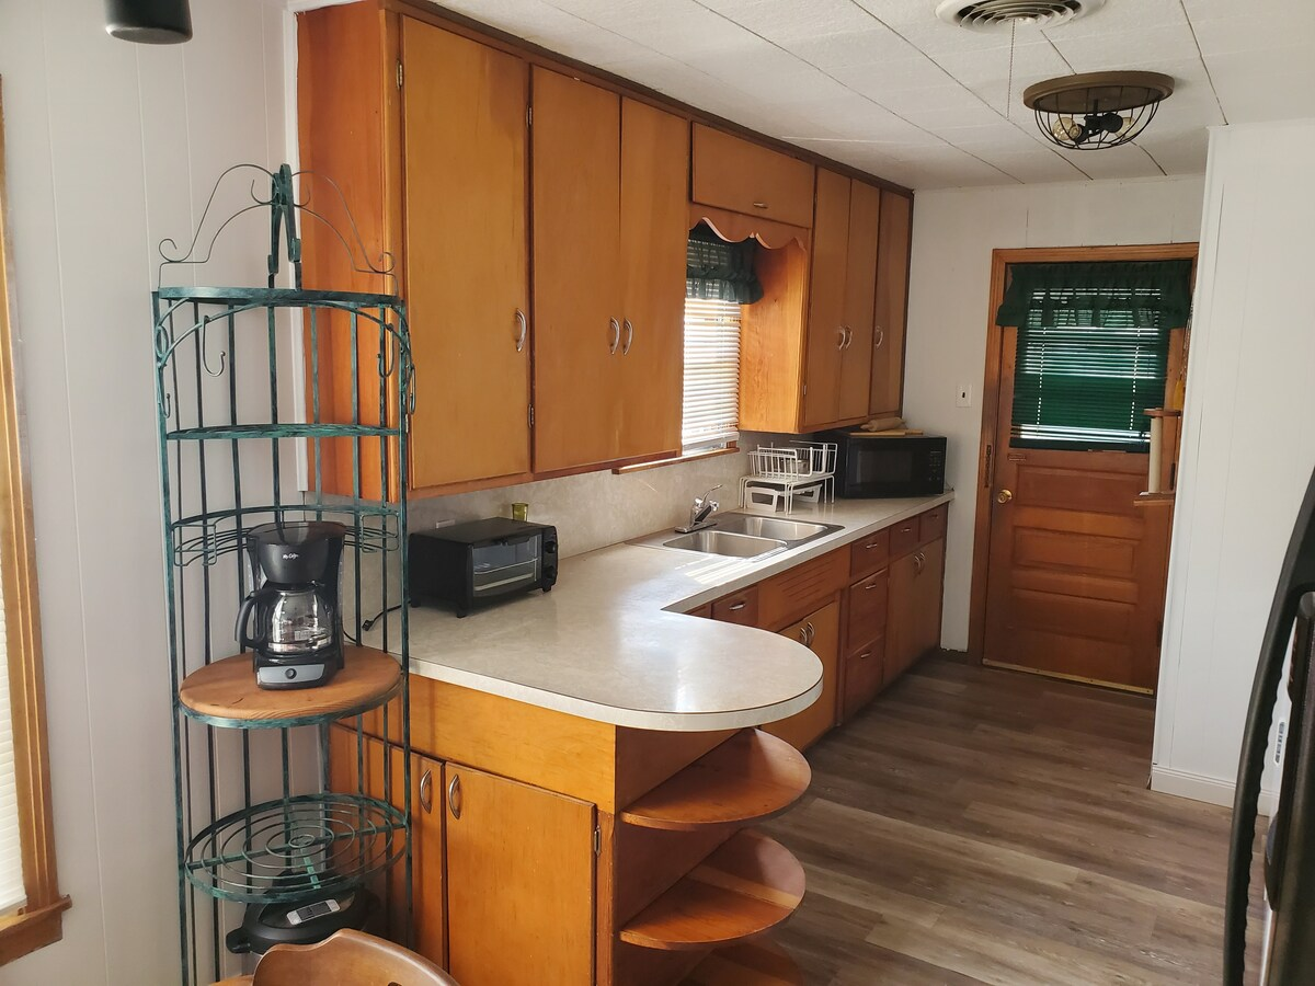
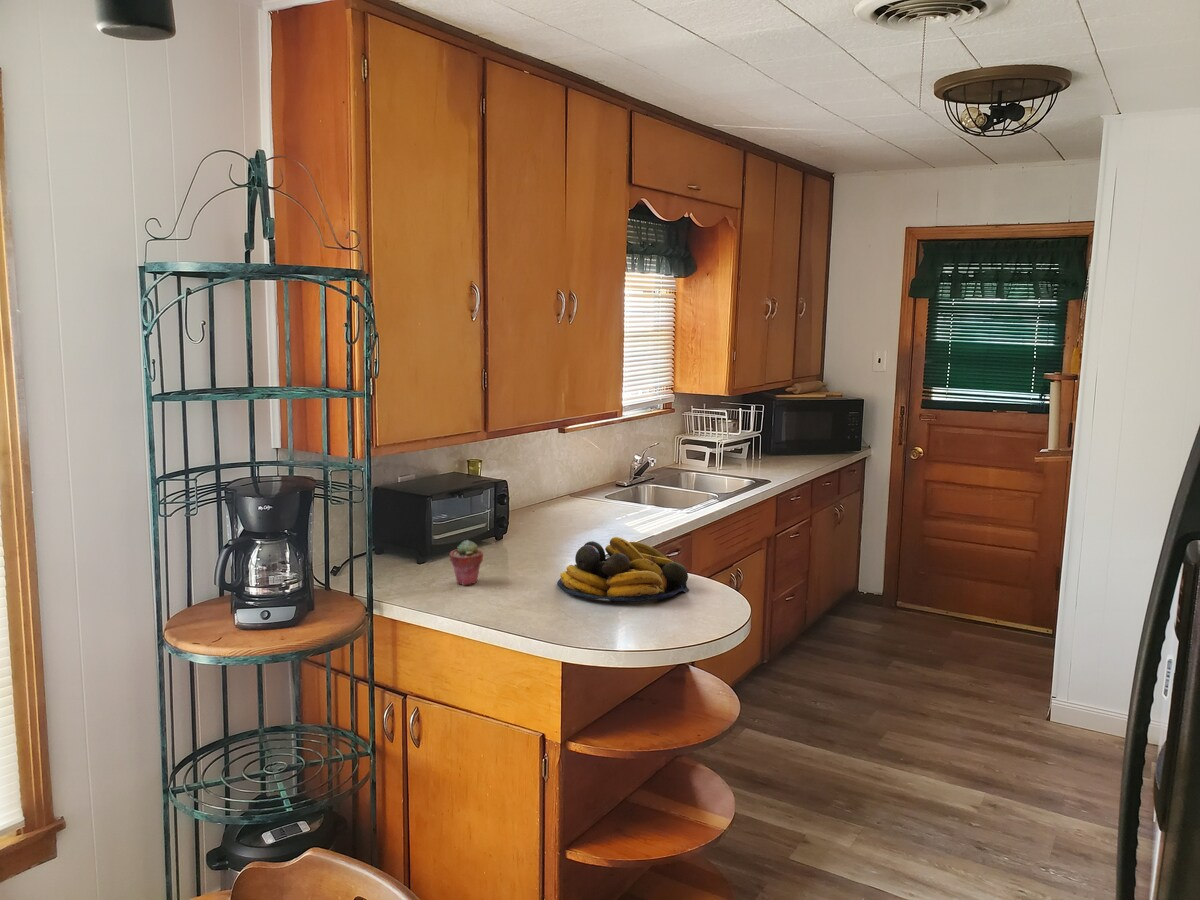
+ potted succulent [448,539,484,586]
+ fruit bowl [556,536,691,602]
